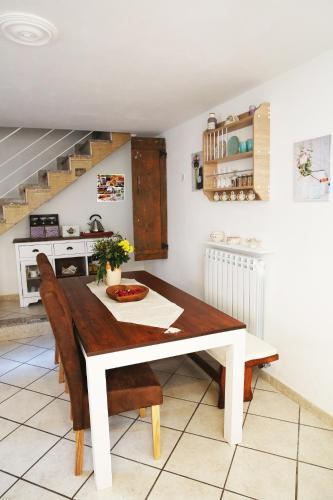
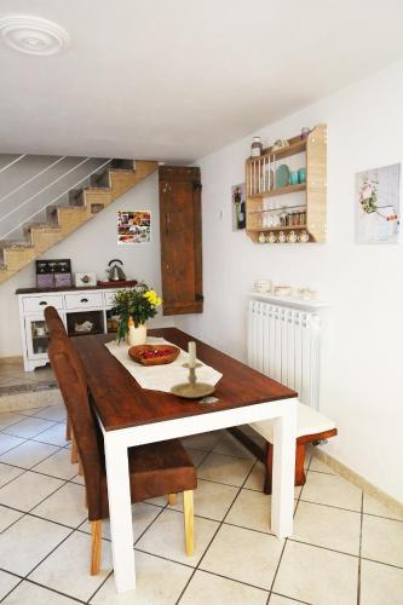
+ candle holder [169,339,217,399]
